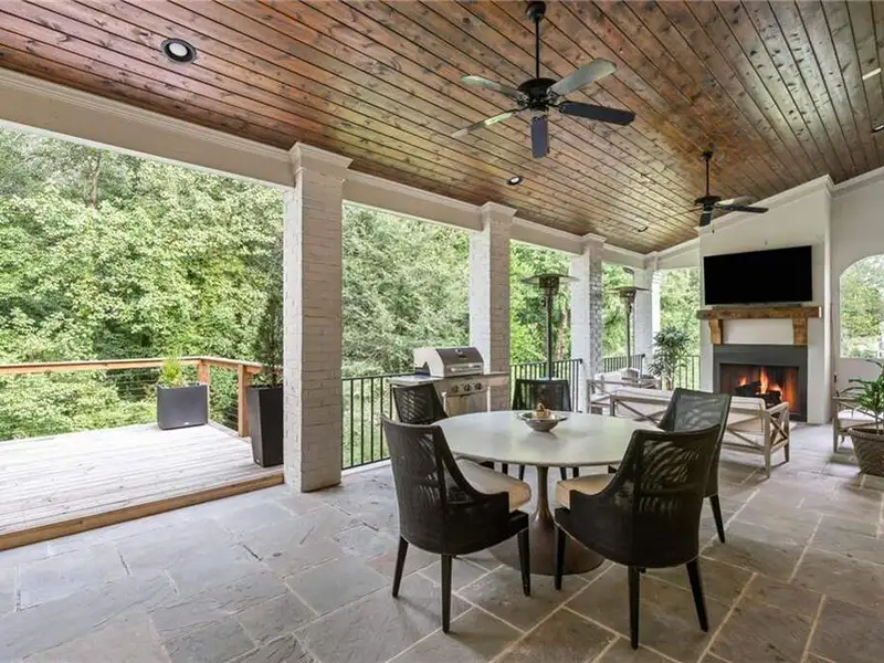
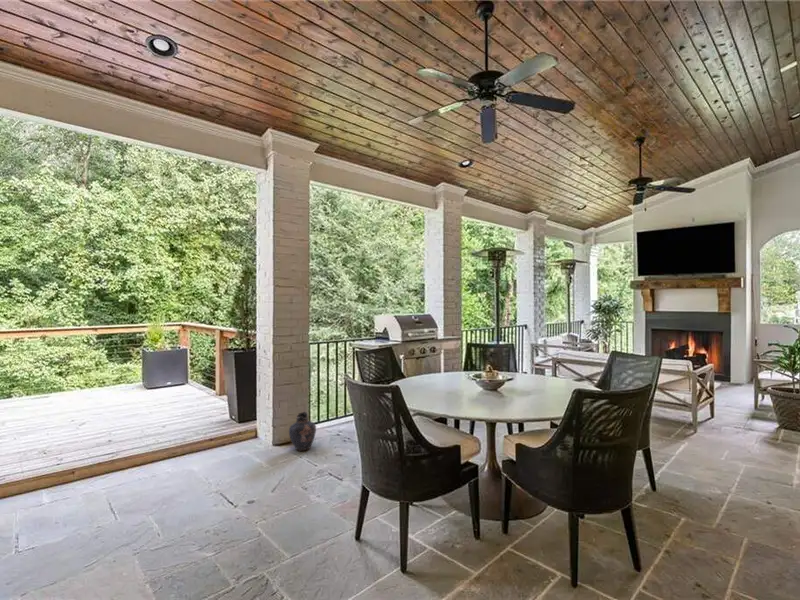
+ vase [288,411,317,451]
